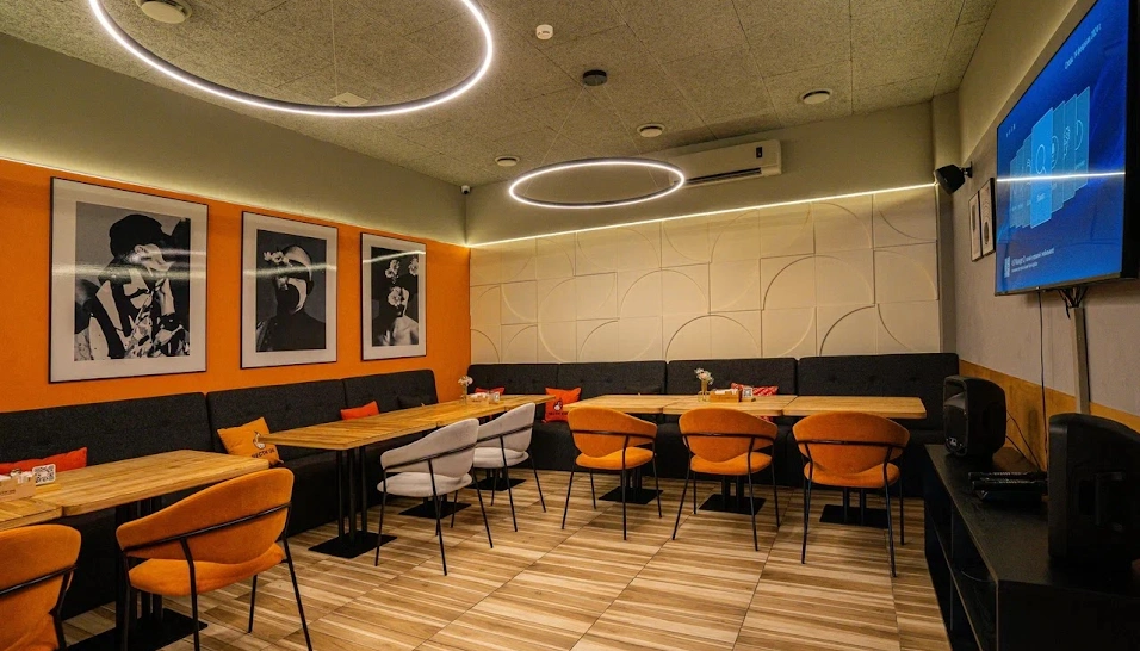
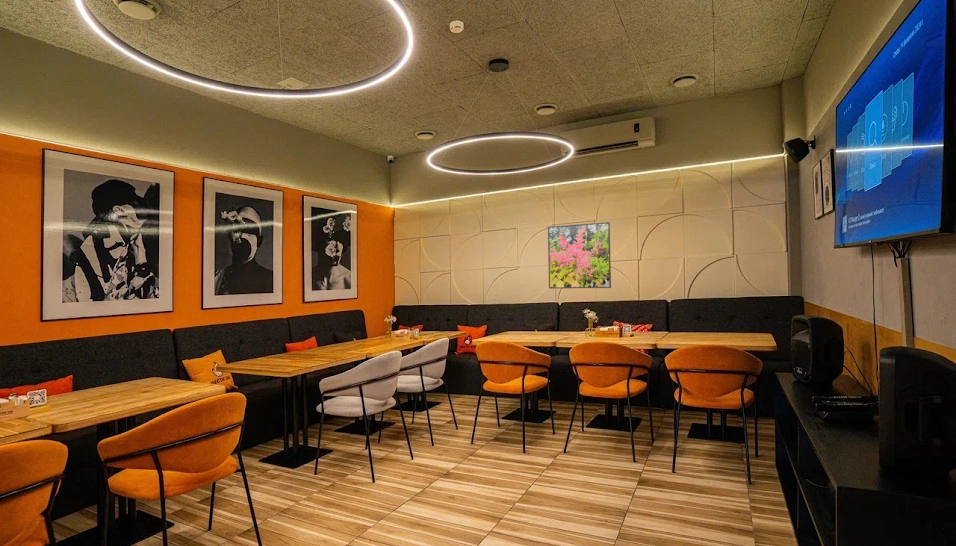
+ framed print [547,221,612,289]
